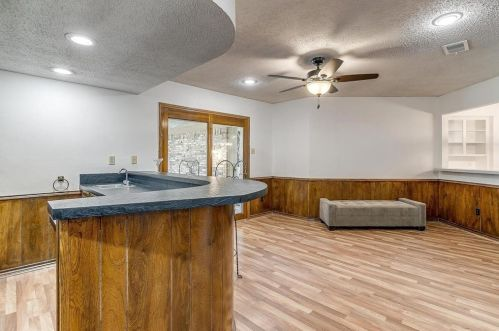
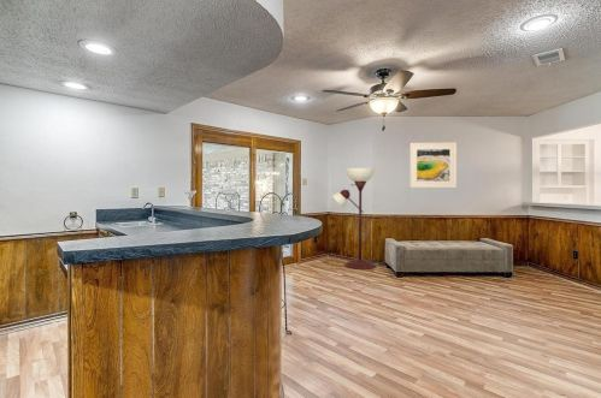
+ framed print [408,141,458,189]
+ floor lamp [331,167,378,271]
